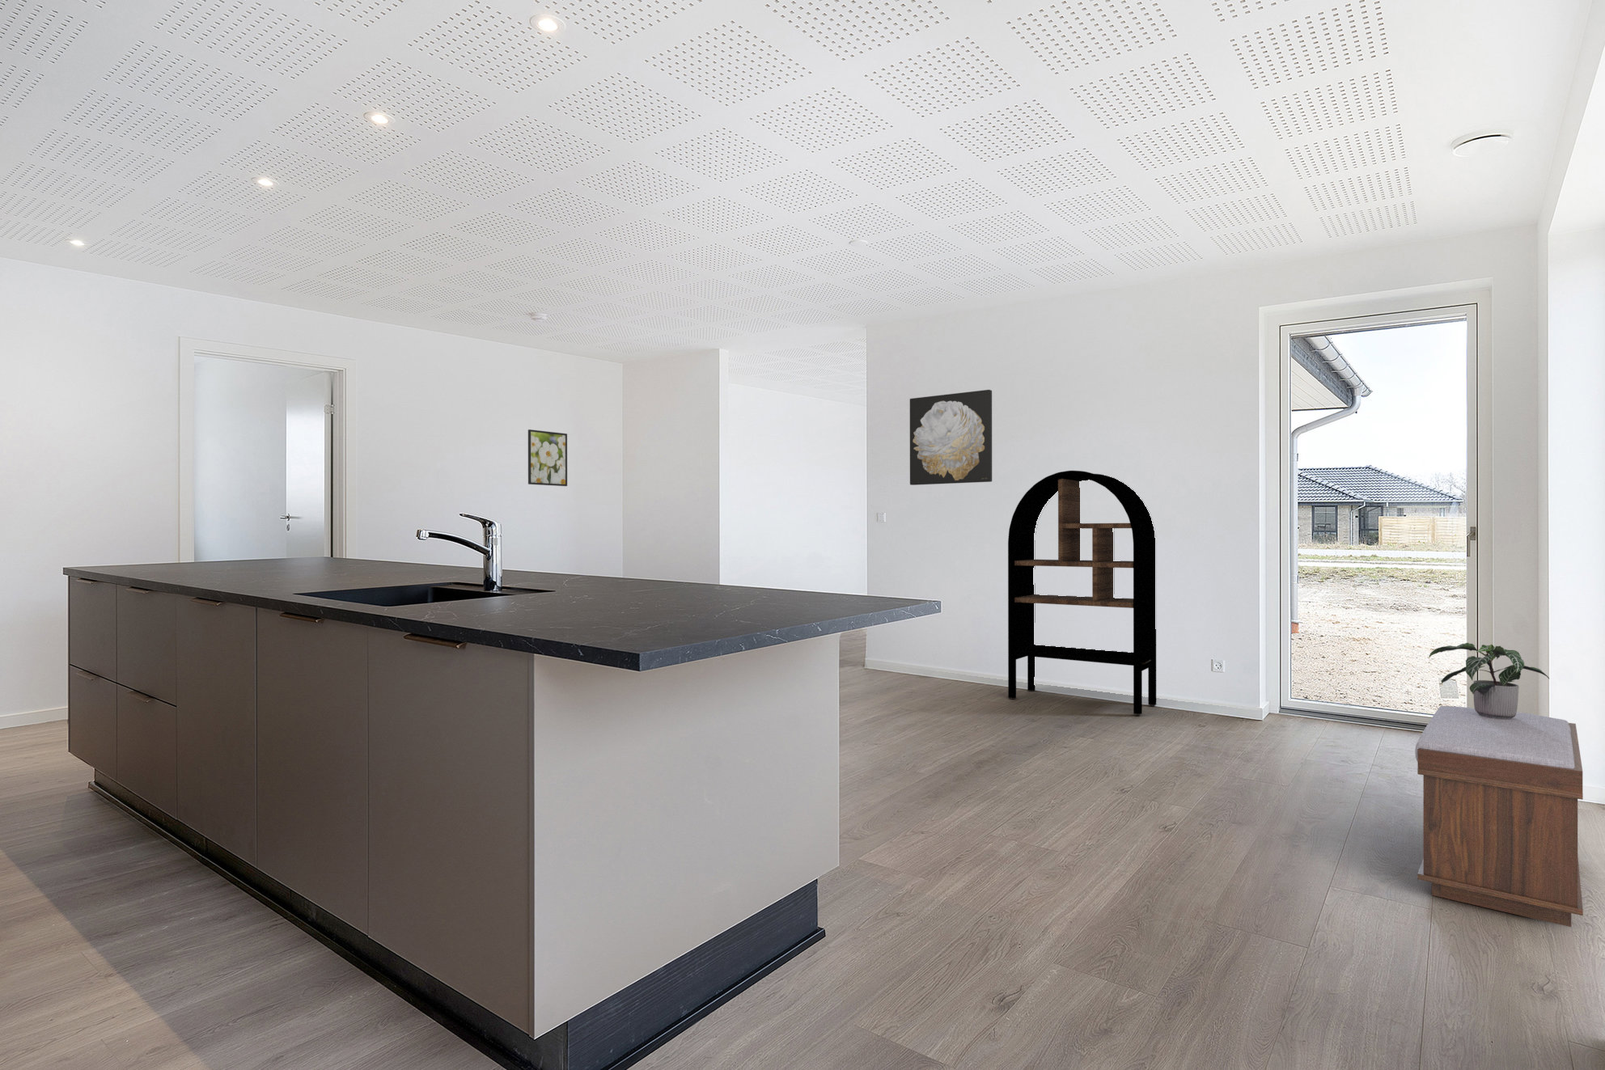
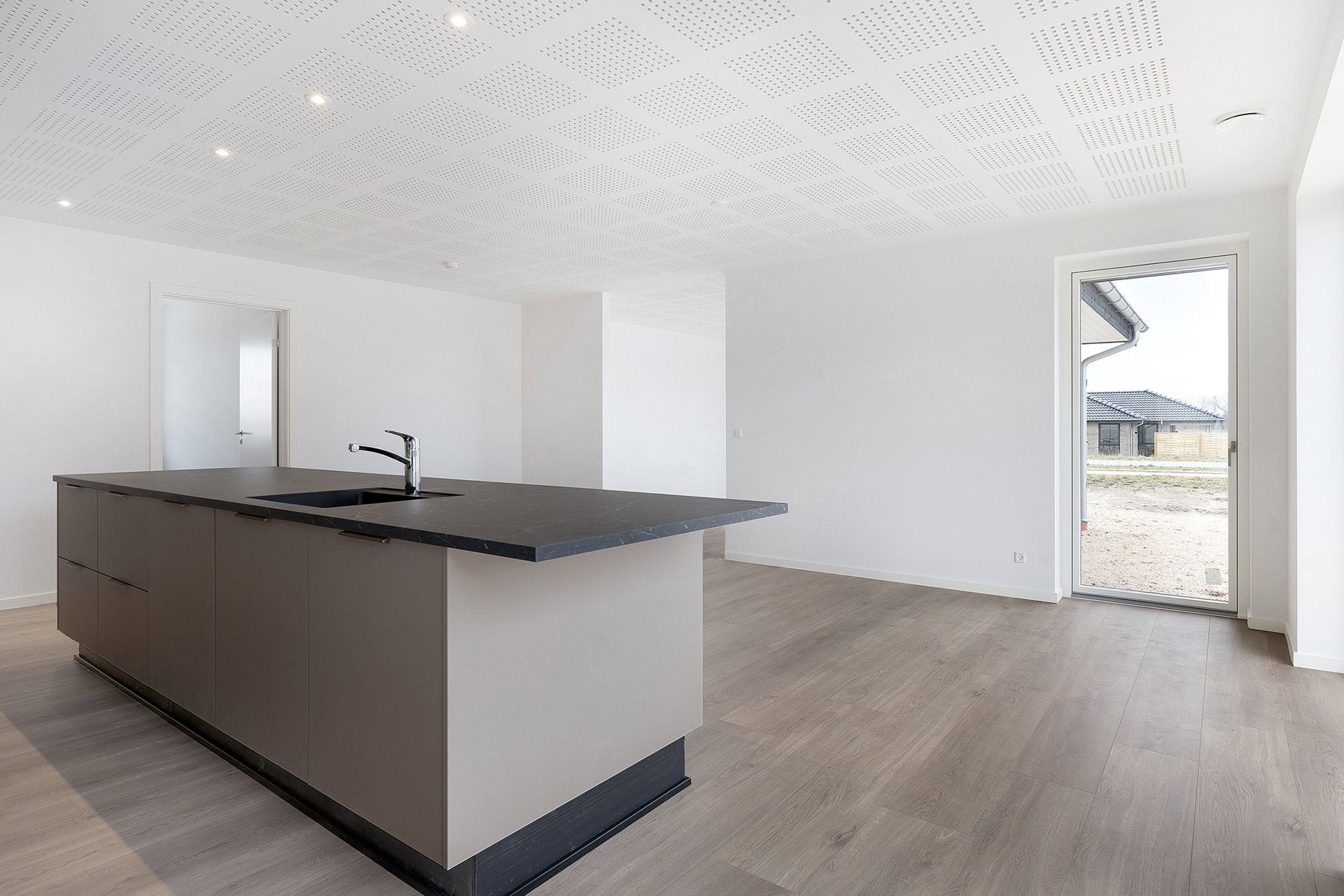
- bookshelf [1007,469,1157,715]
- potted plant [1428,642,1550,719]
- bench [1414,706,1584,928]
- wall art [909,389,992,486]
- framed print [528,429,568,487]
